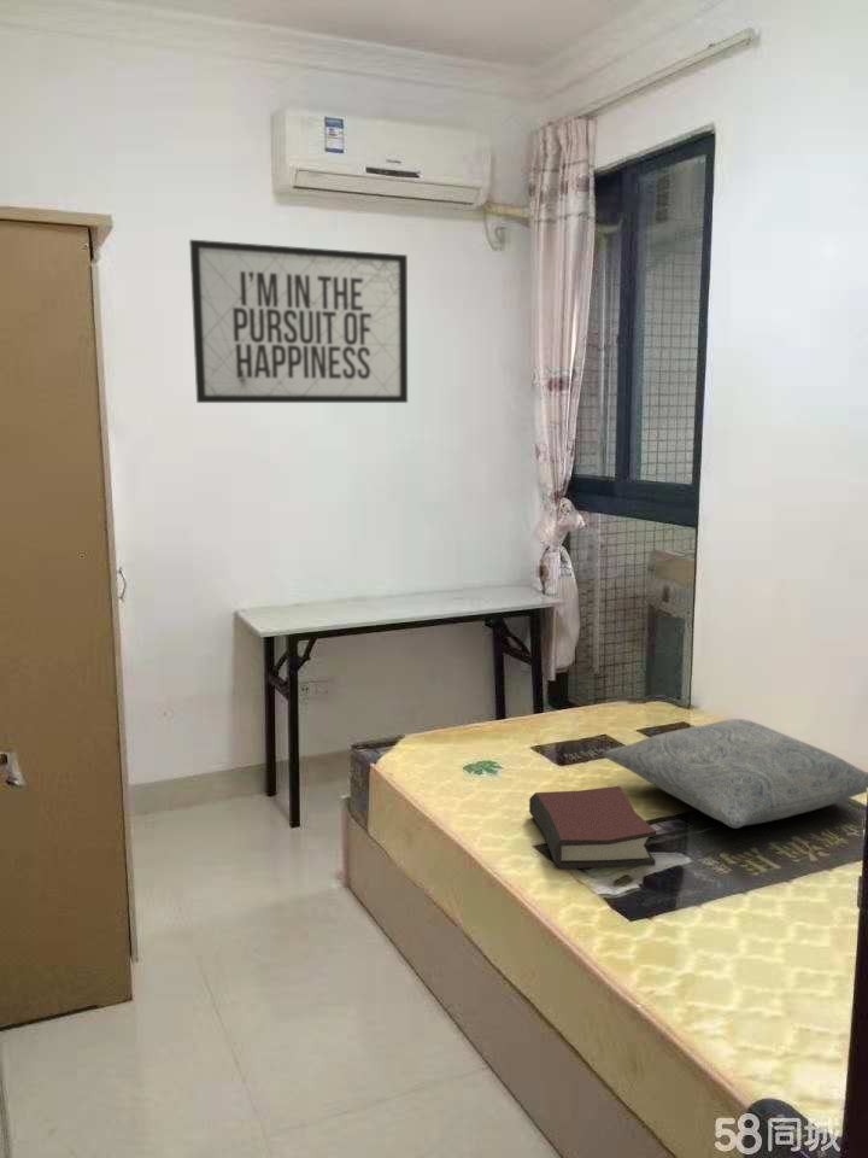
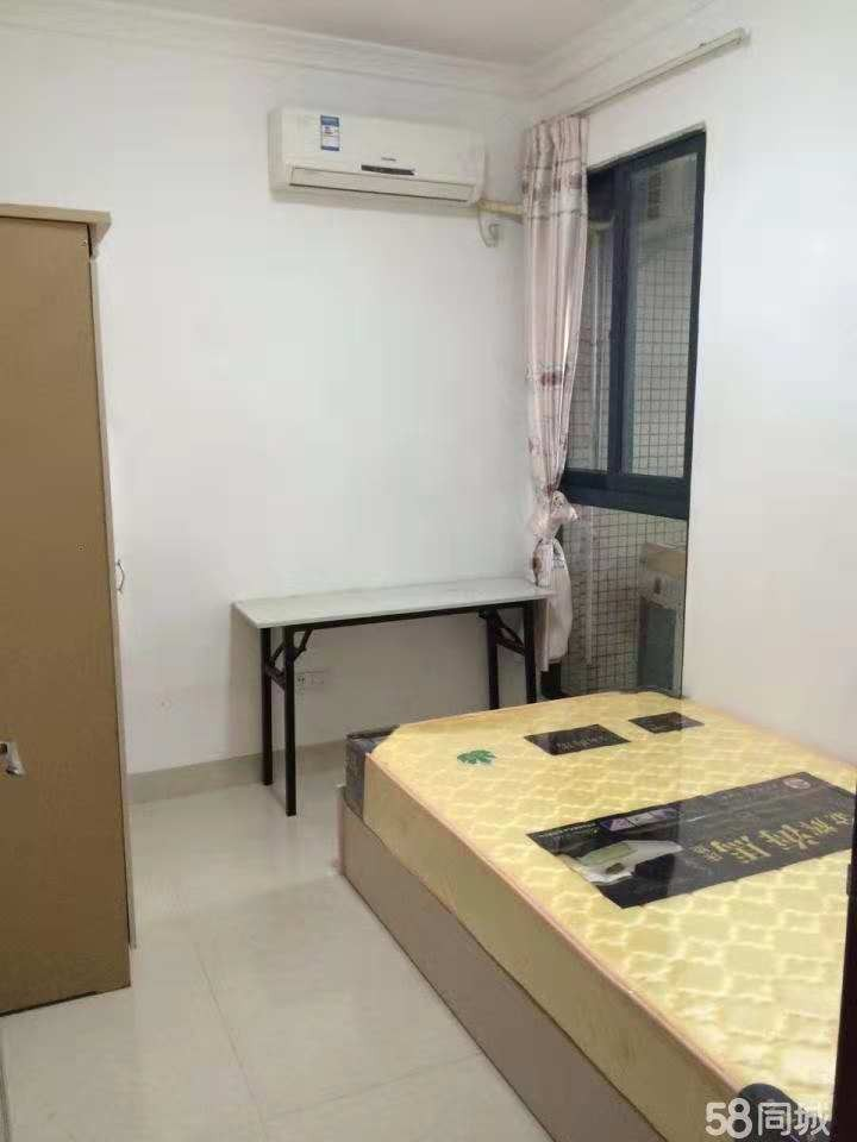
- mirror [188,239,409,404]
- hardback book [528,785,658,870]
- pillow [602,718,868,829]
